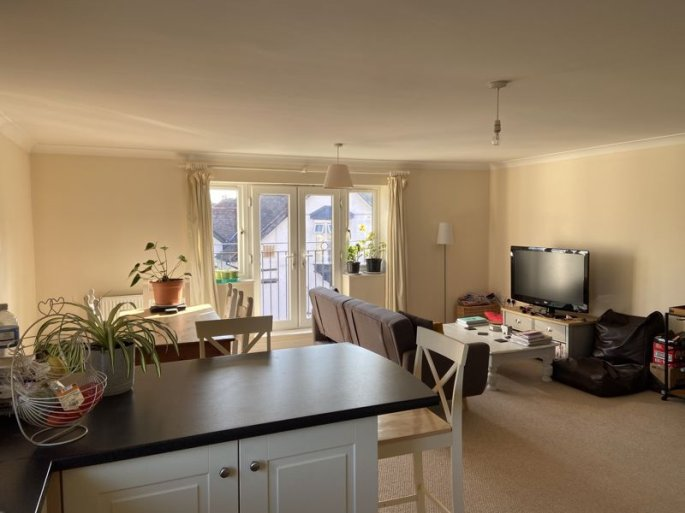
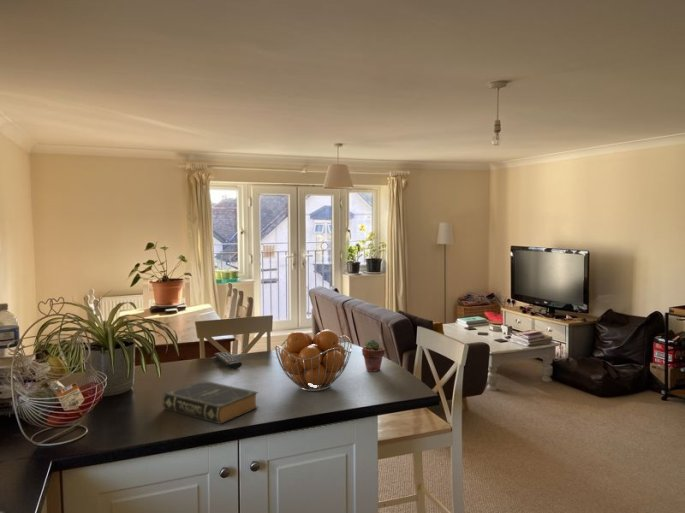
+ fruit basket [274,329,353,392]
+ book [161,379,259,425]
+ remote control [213,351,243,370]
+ potted succulent [361,338,386,372]
